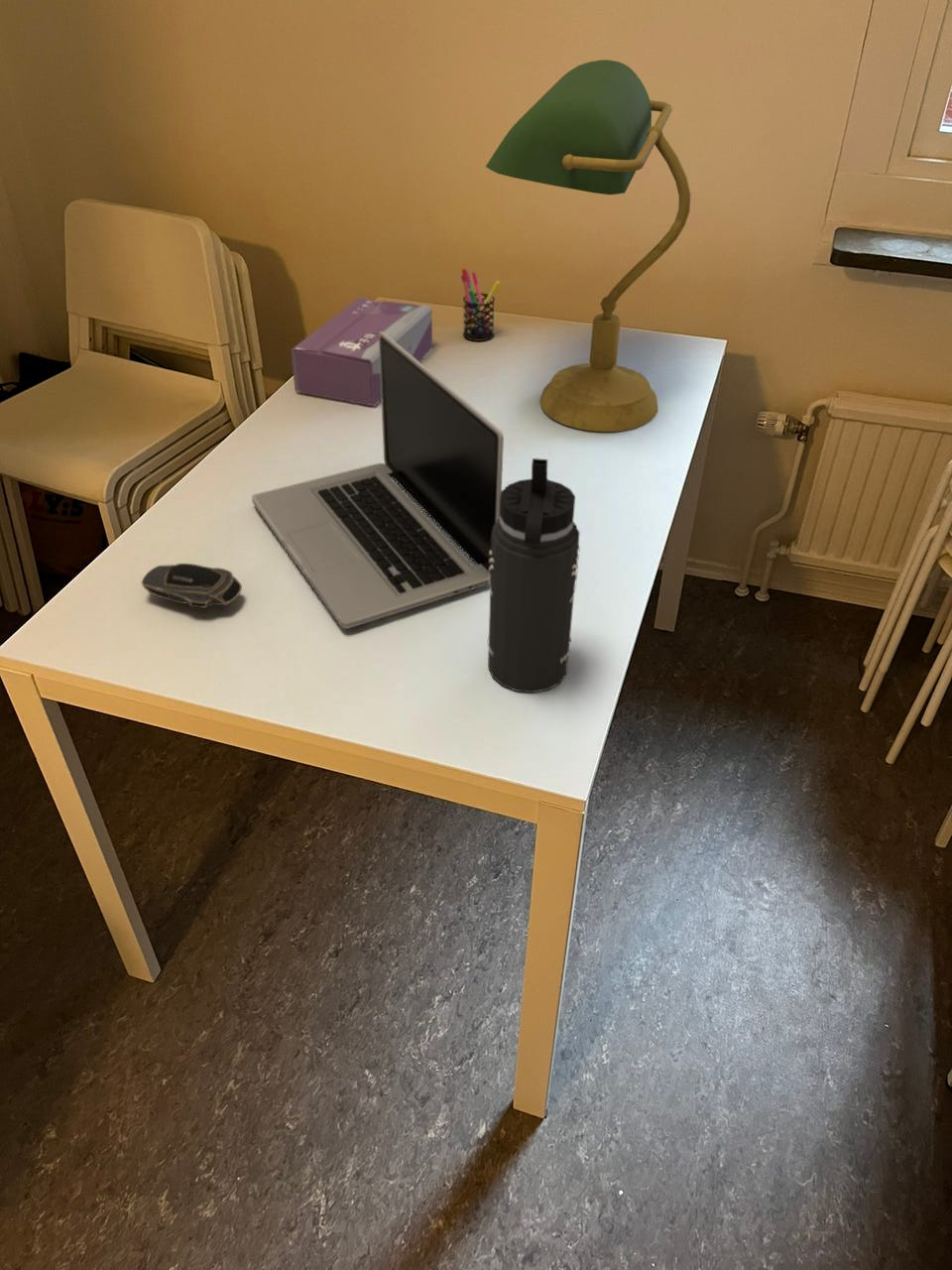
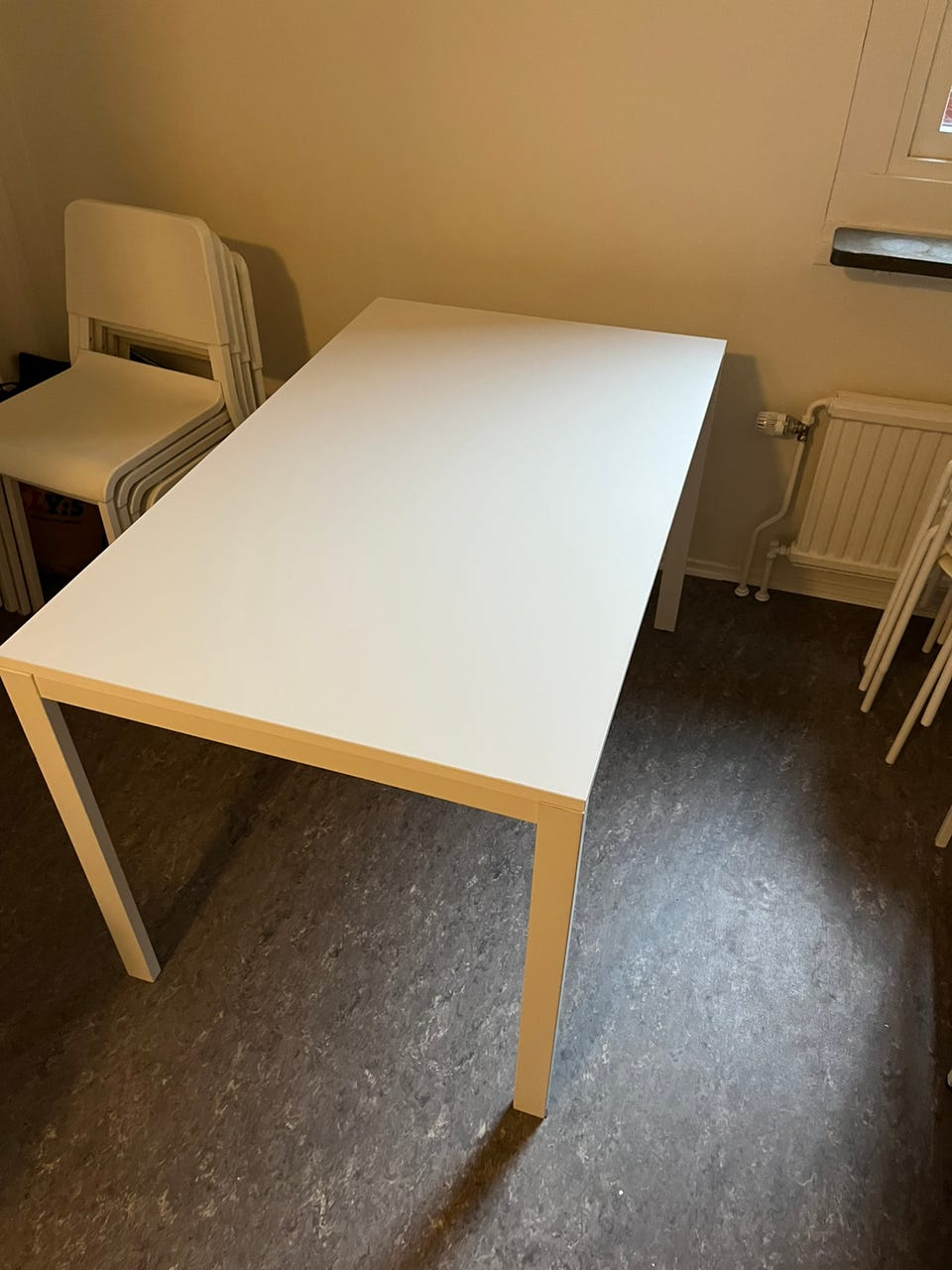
- thermos bottle [486,457,580,694]
- laptop [251,331,505,629]
- desk lamp [485,59,691,433]
- tissue box [290,297,433,408]
- computer mouse [141,563,243,608]
- pen holder [460,268,501,342]
